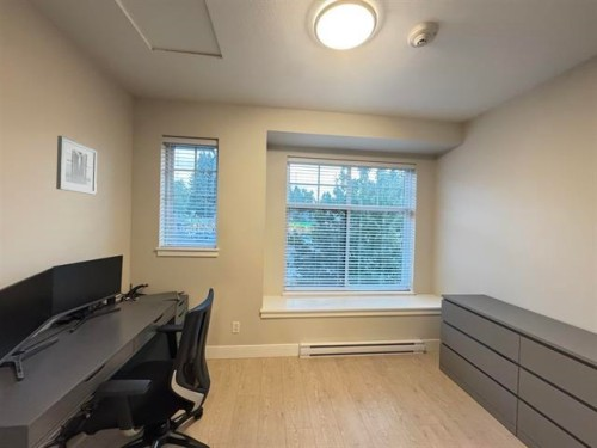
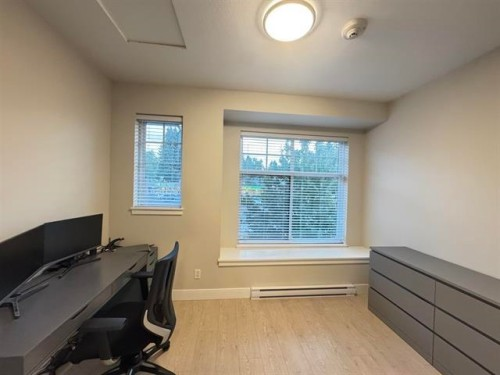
- wall art [55,135,98,196]
